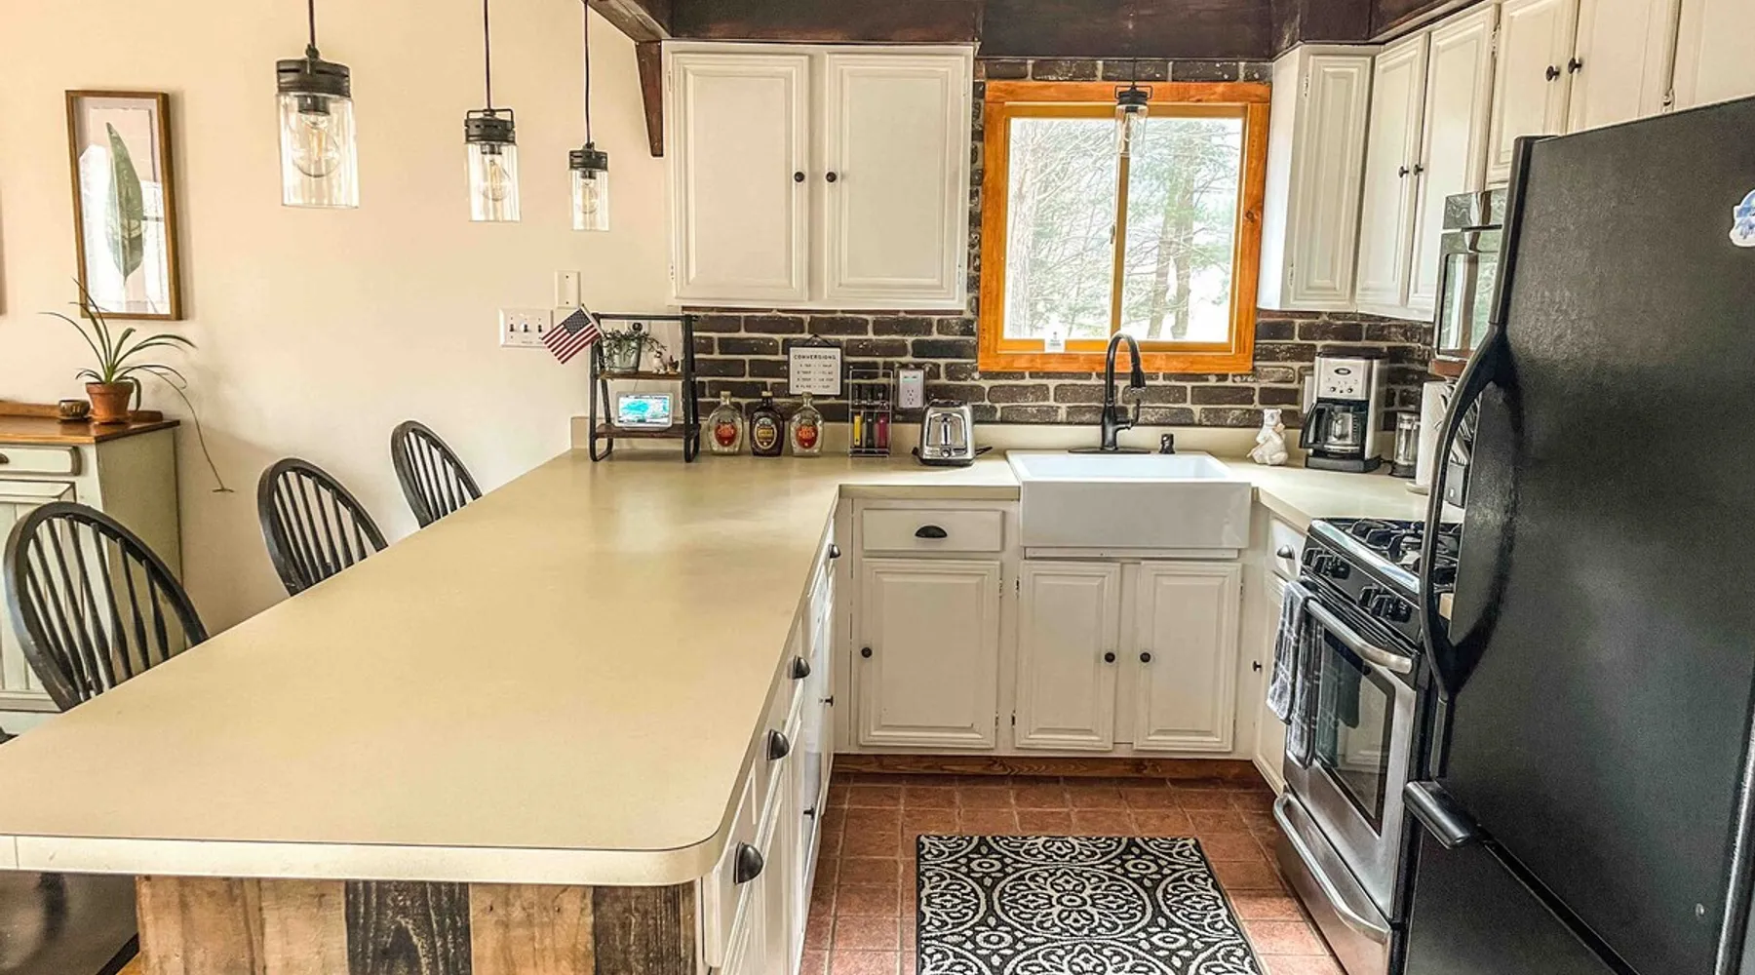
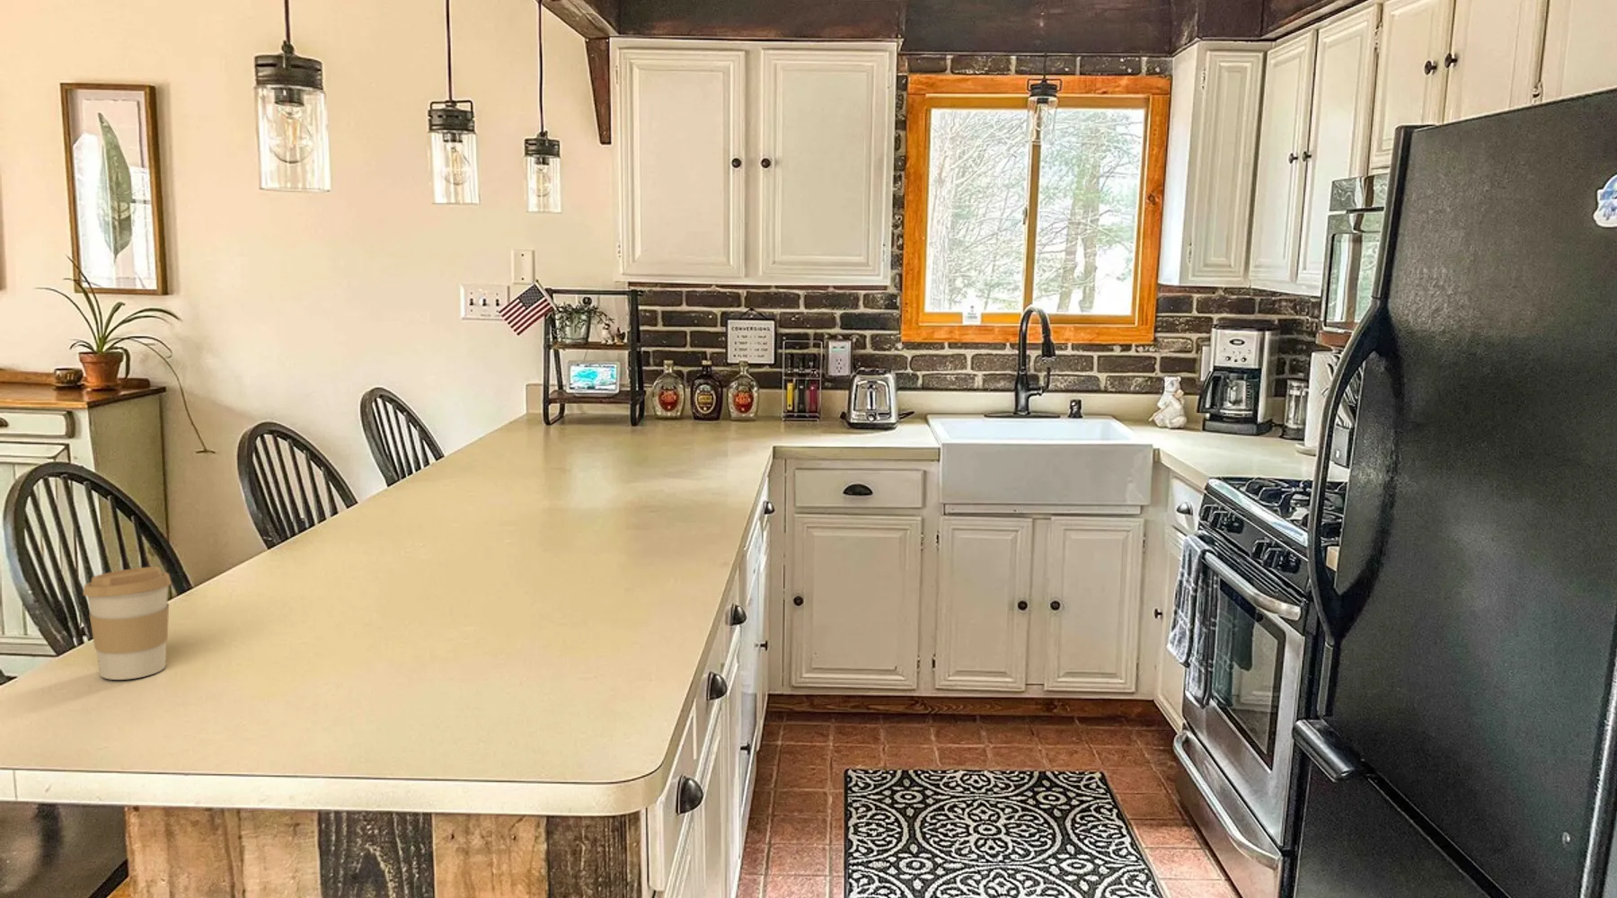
+ coffee cup [82,566,173,680]
